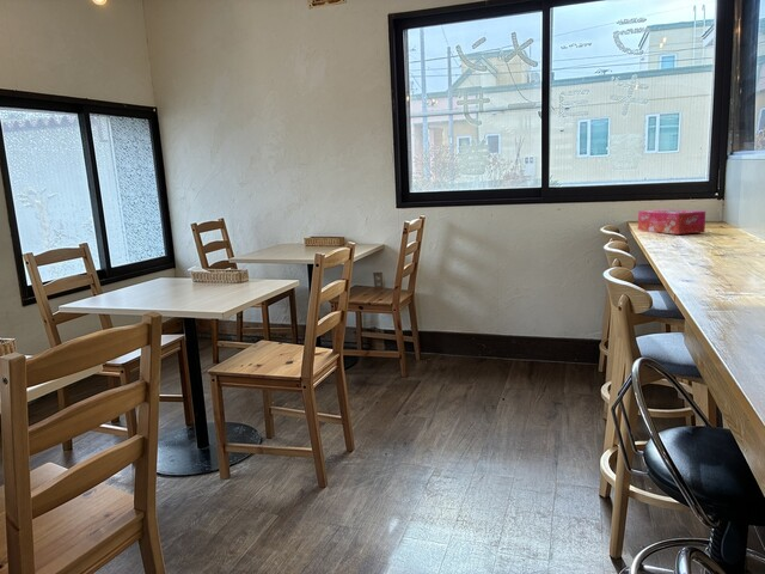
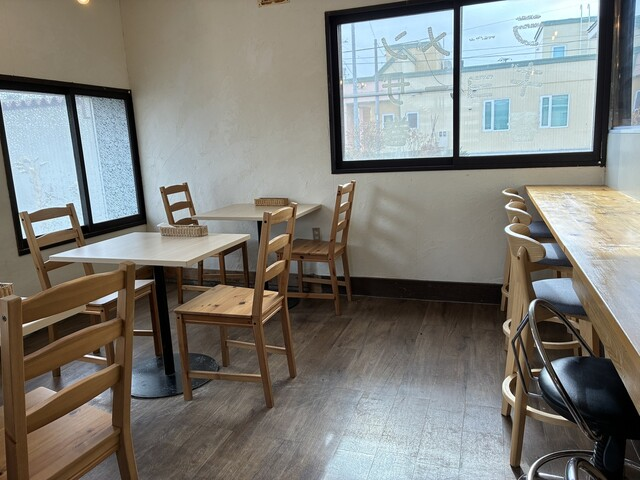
- tissue box [637,208,706,236]
